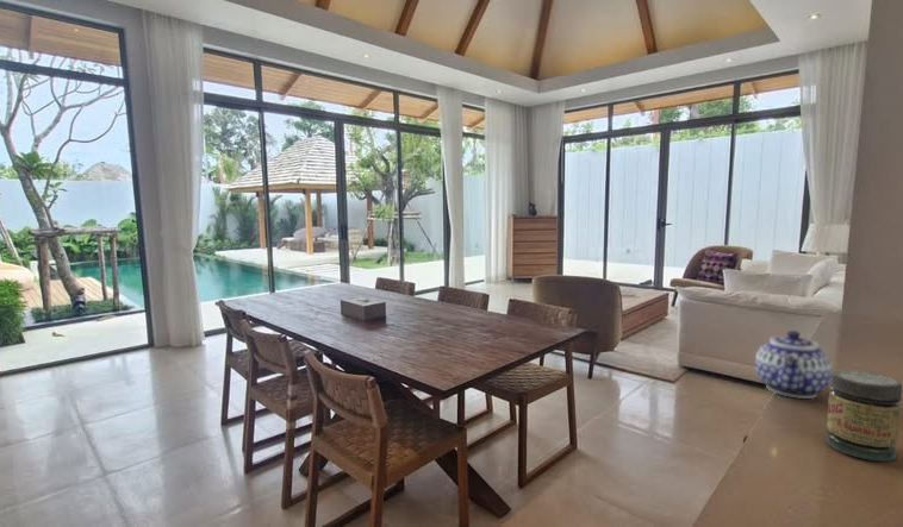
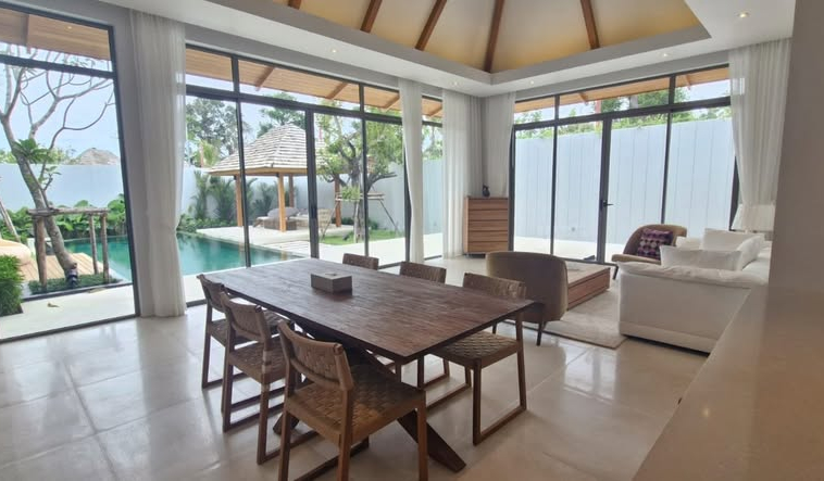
- jar [826,369,903,463]
- teapot [754,330,834,400]
